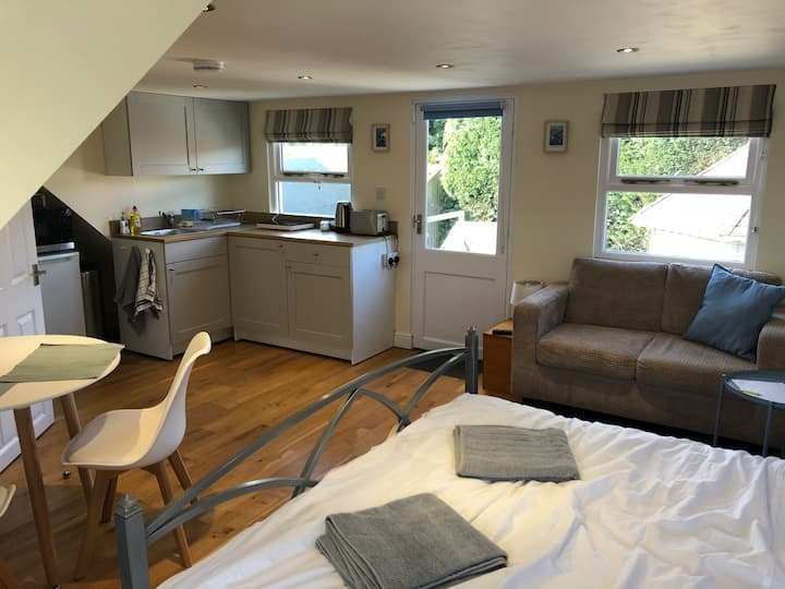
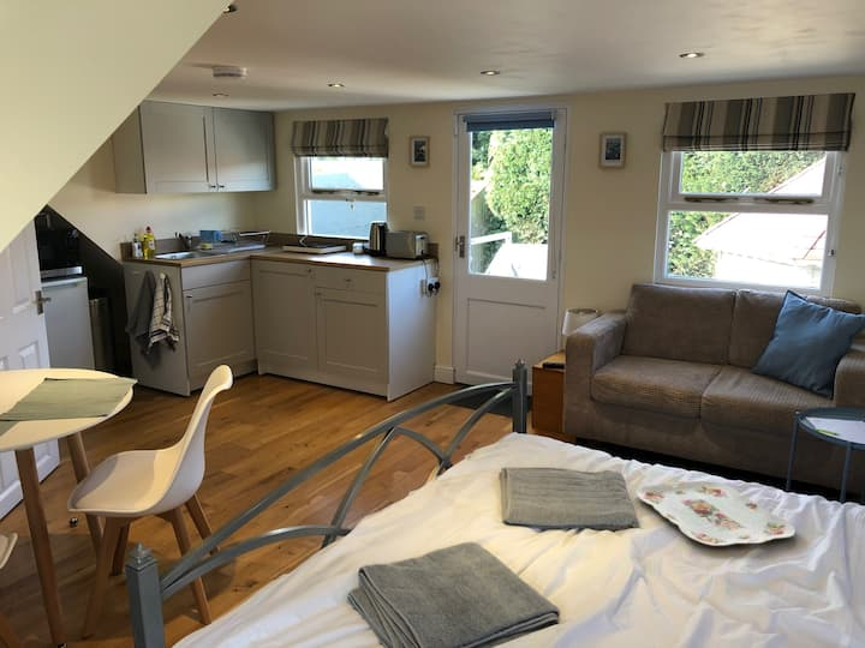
+ serving tray [634,480,797,547]
